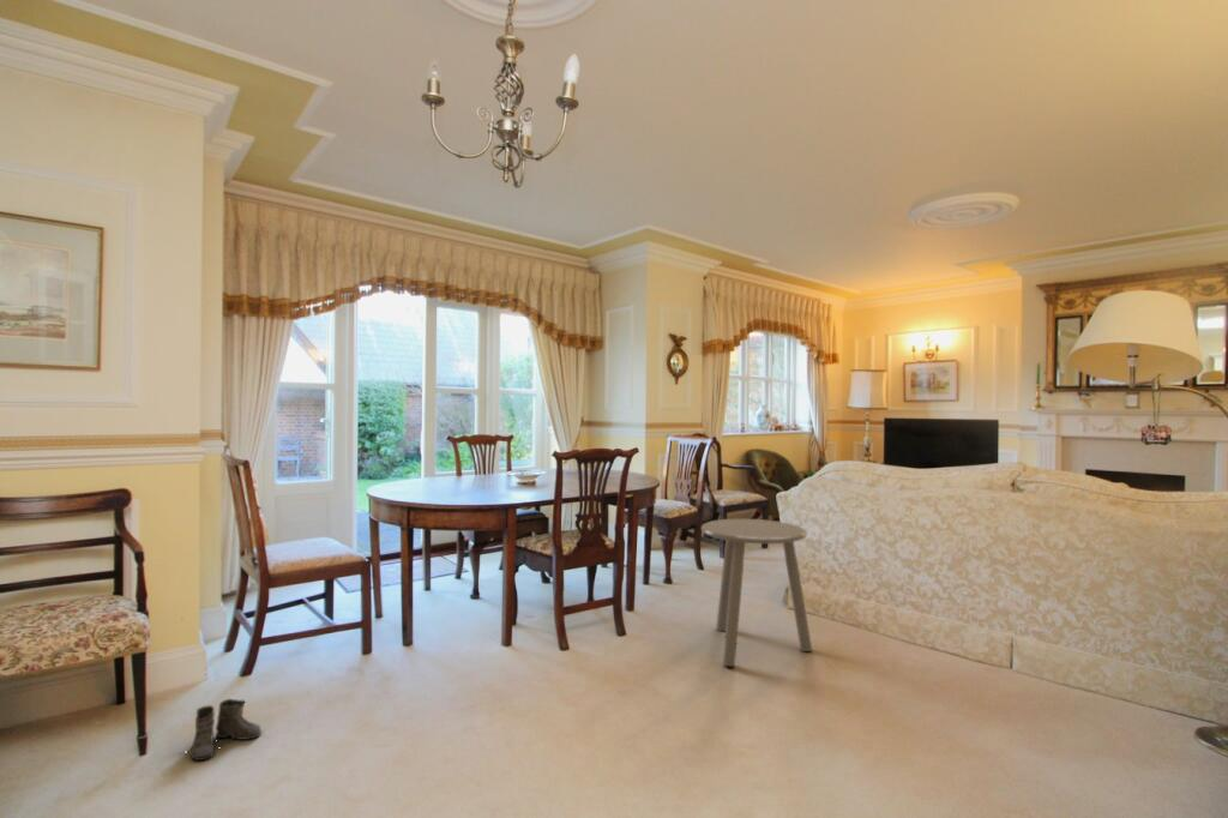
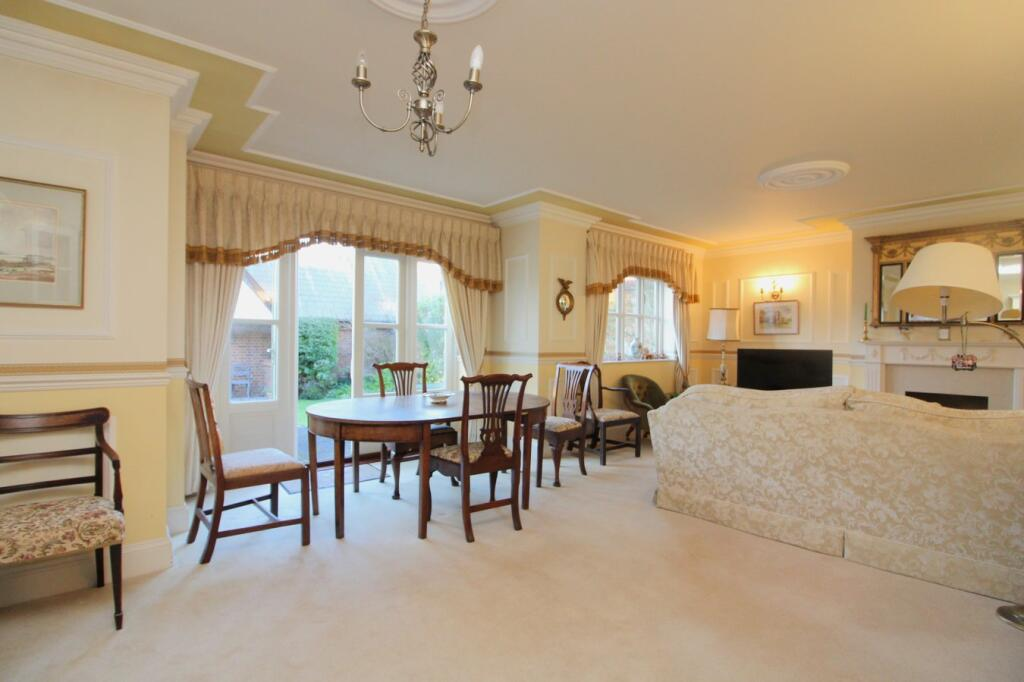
- boots [176,698,263,762]
- side table [700,518,813,668]
